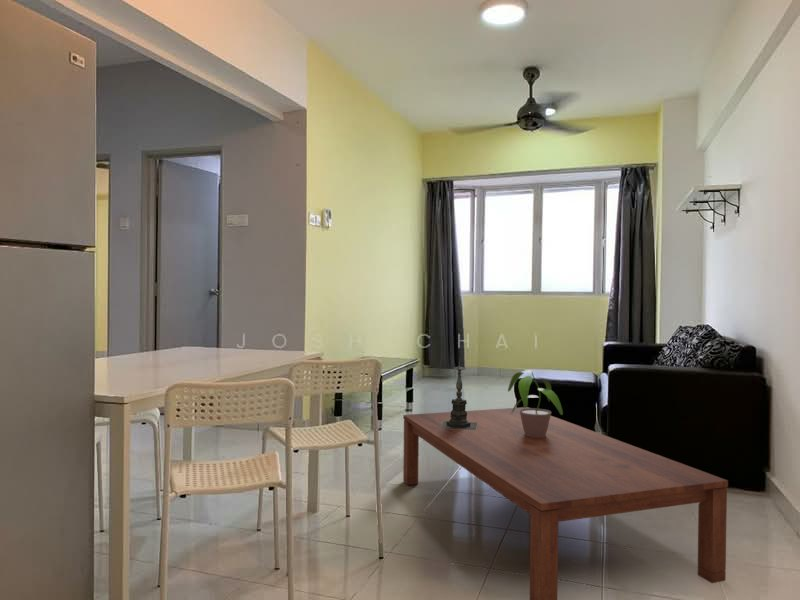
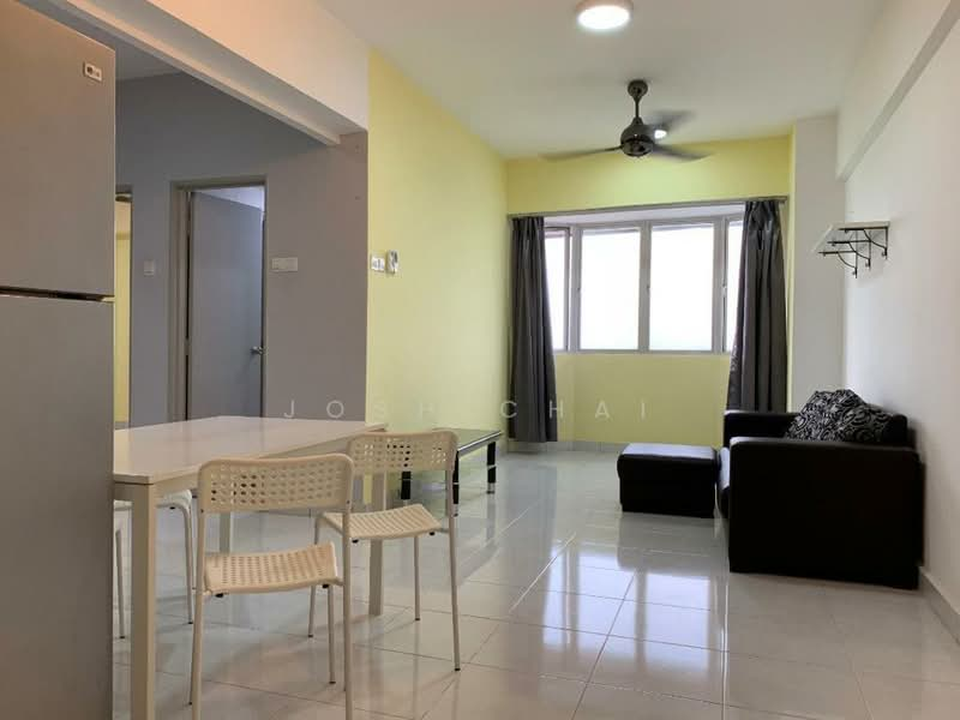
- potted plant [507,370,564,437]
- candle holder [440,357,477,430]
- coffee table [402,406,729,600]
